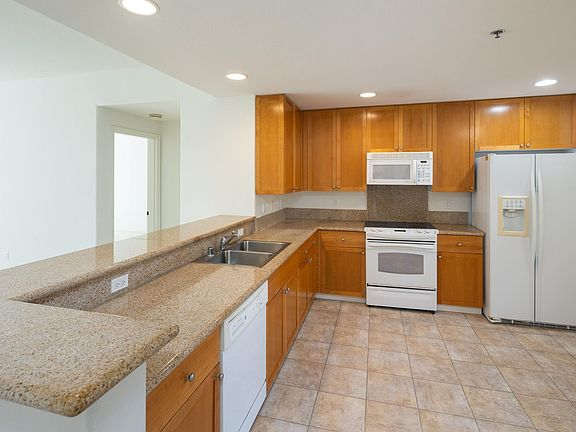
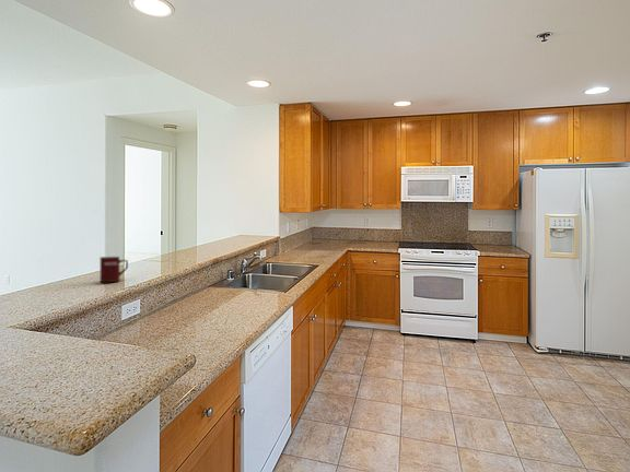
+ mug [98,256,129,283]
